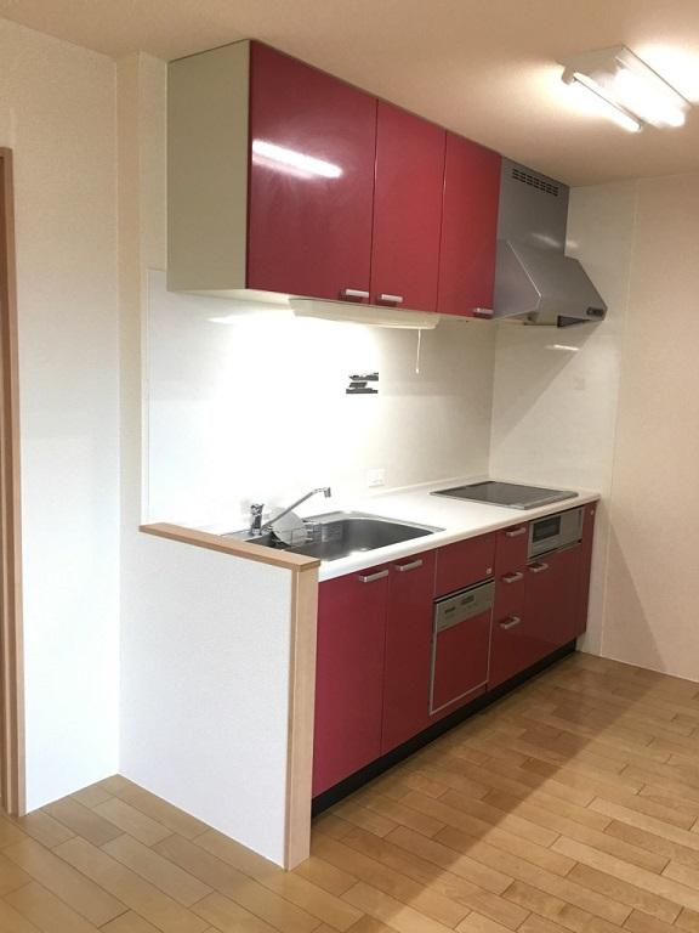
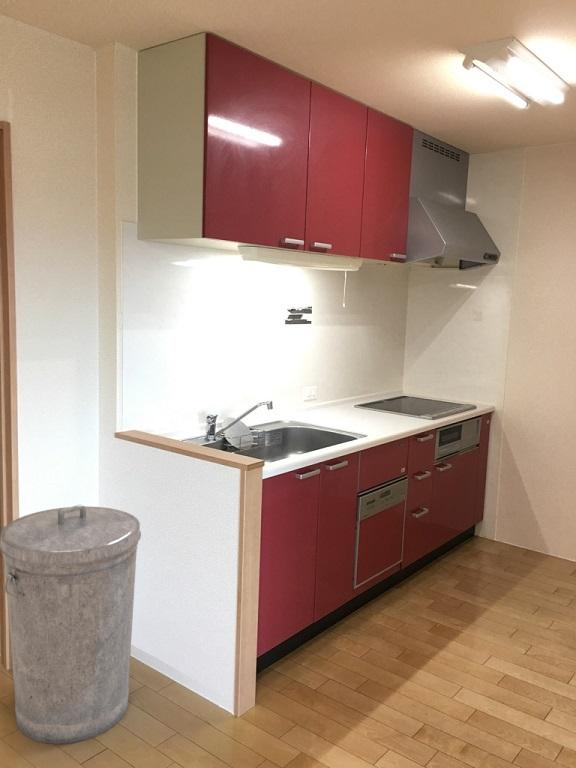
+ trash can [0,504,142,745]
